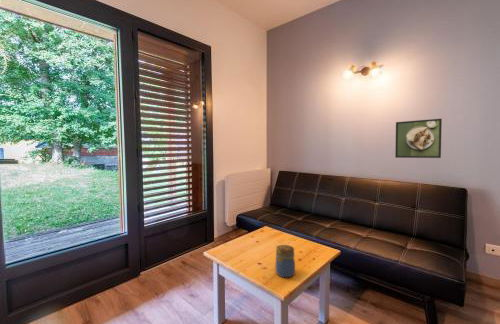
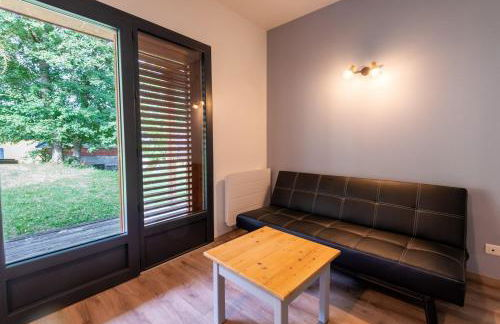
- jar [275,244,296,278]
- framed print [394,118,443,159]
